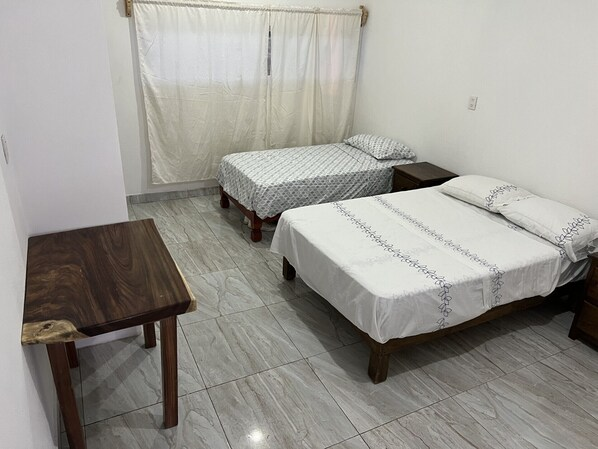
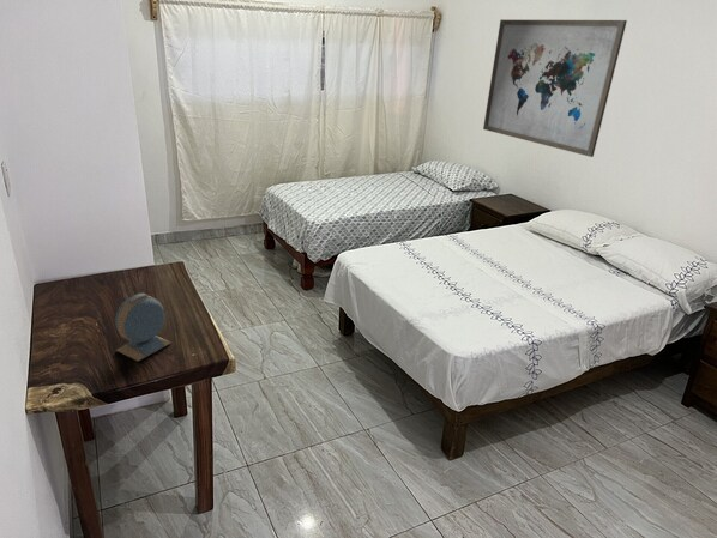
+ wall art [482,18,628,158]
+ alarm clock [114,292,173,362]
